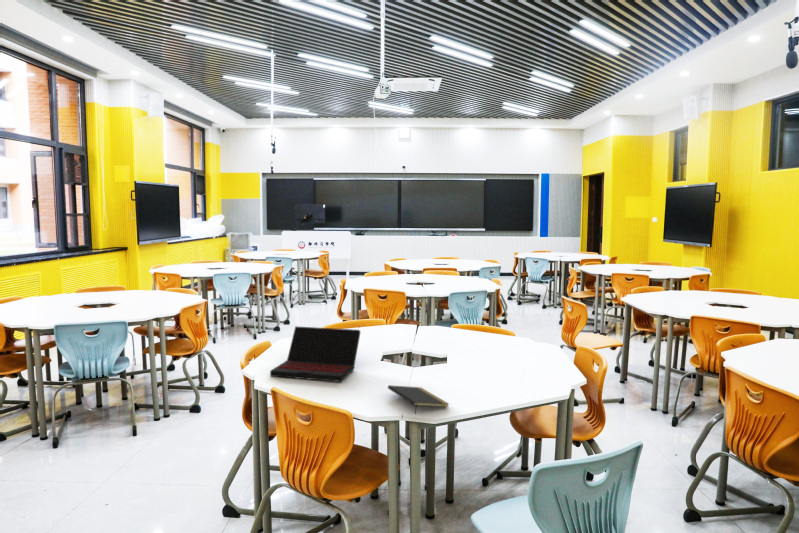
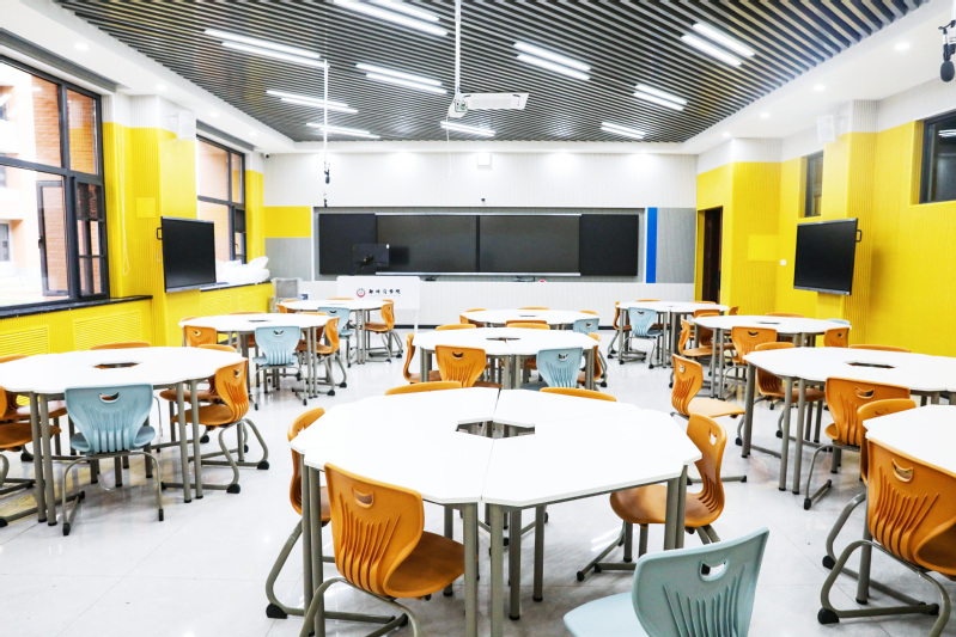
- notepad [387,384,450,415]
- laptop [269,325,361,383]
